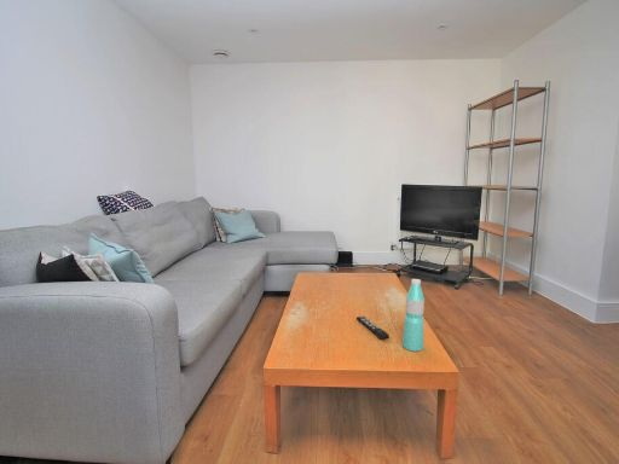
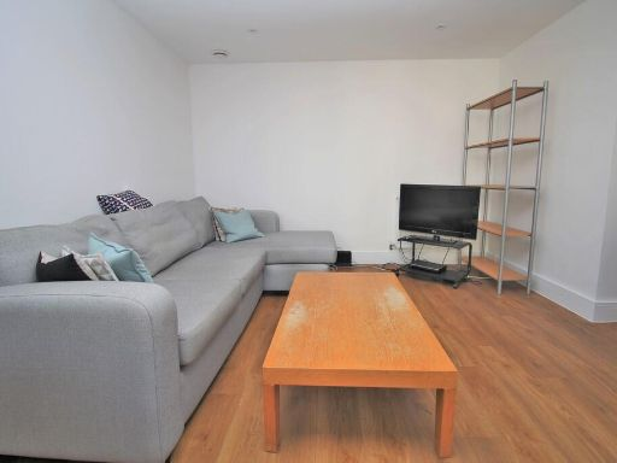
- remote control [355,315,391,341]
- water bottle [401,278,426,352]
